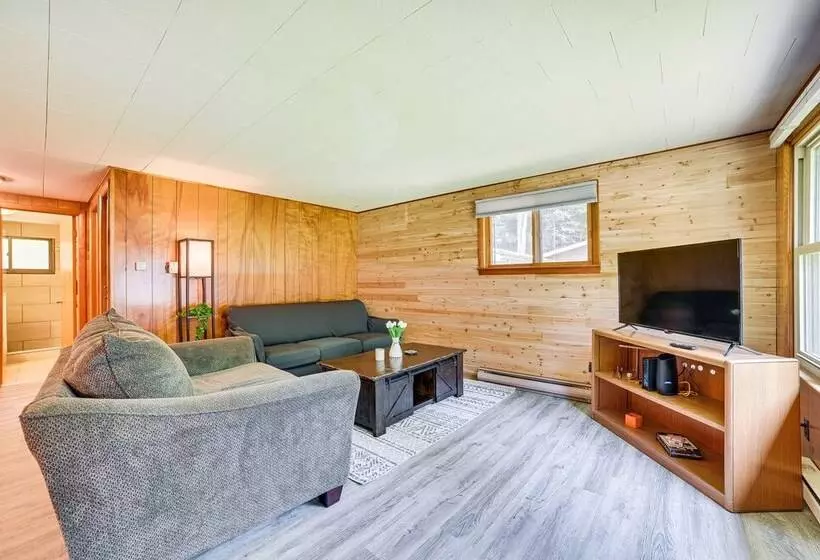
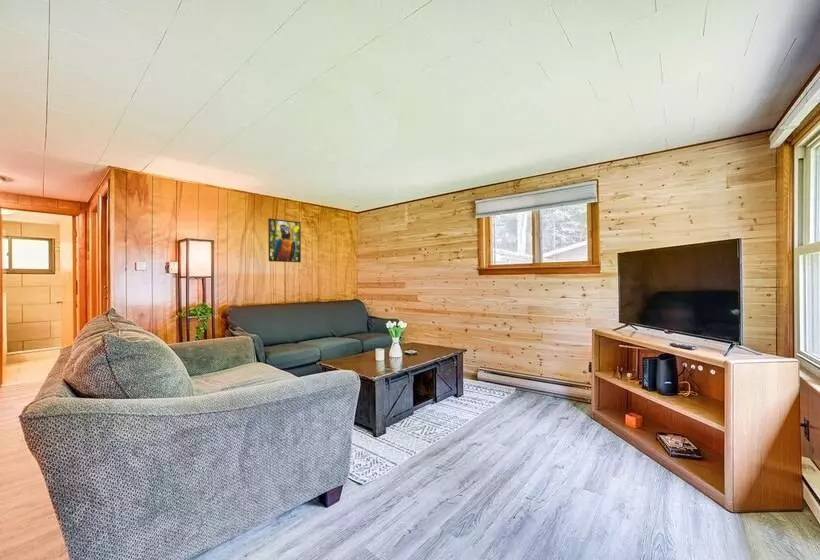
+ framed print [267,217,302,263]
